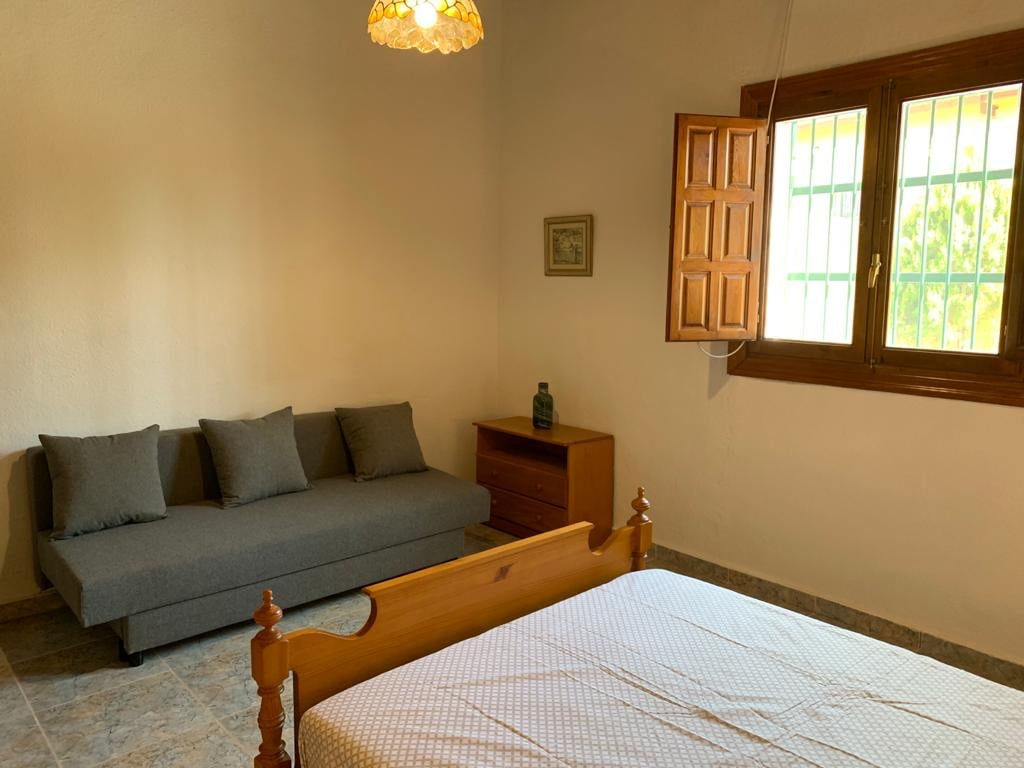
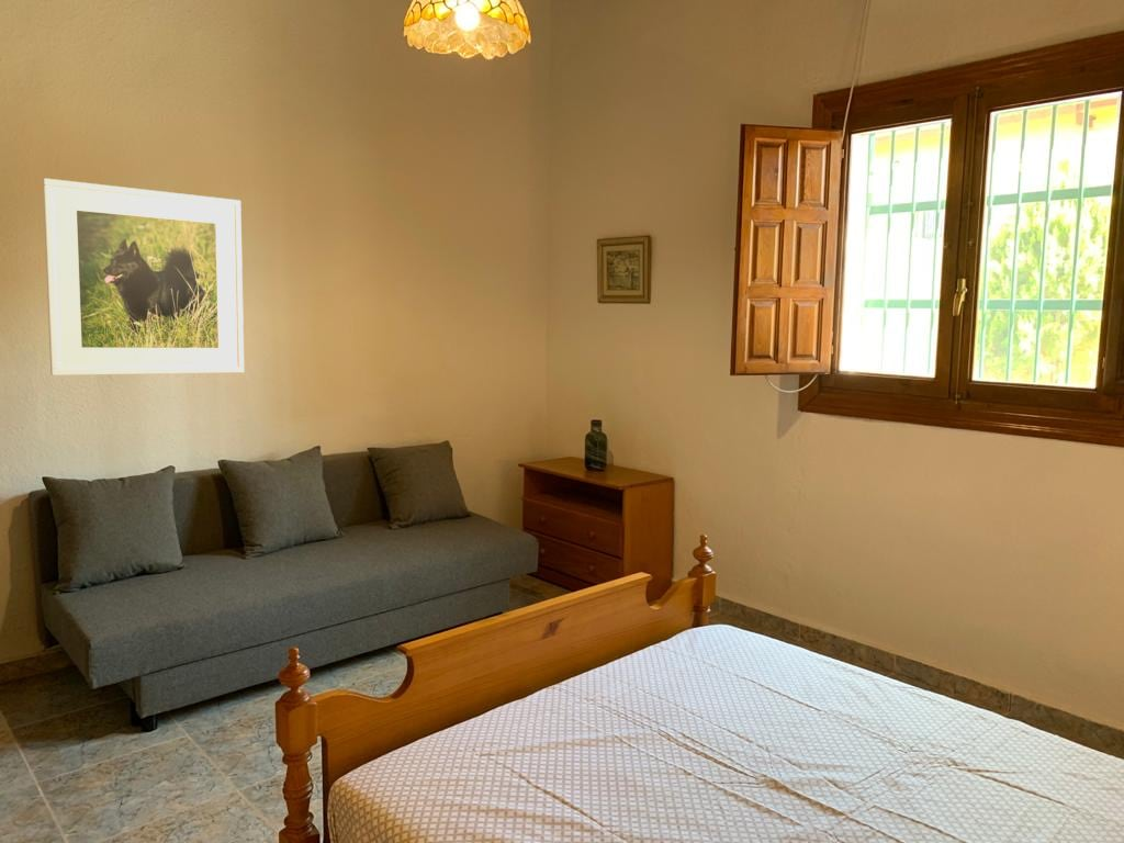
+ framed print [42,177,245,376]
